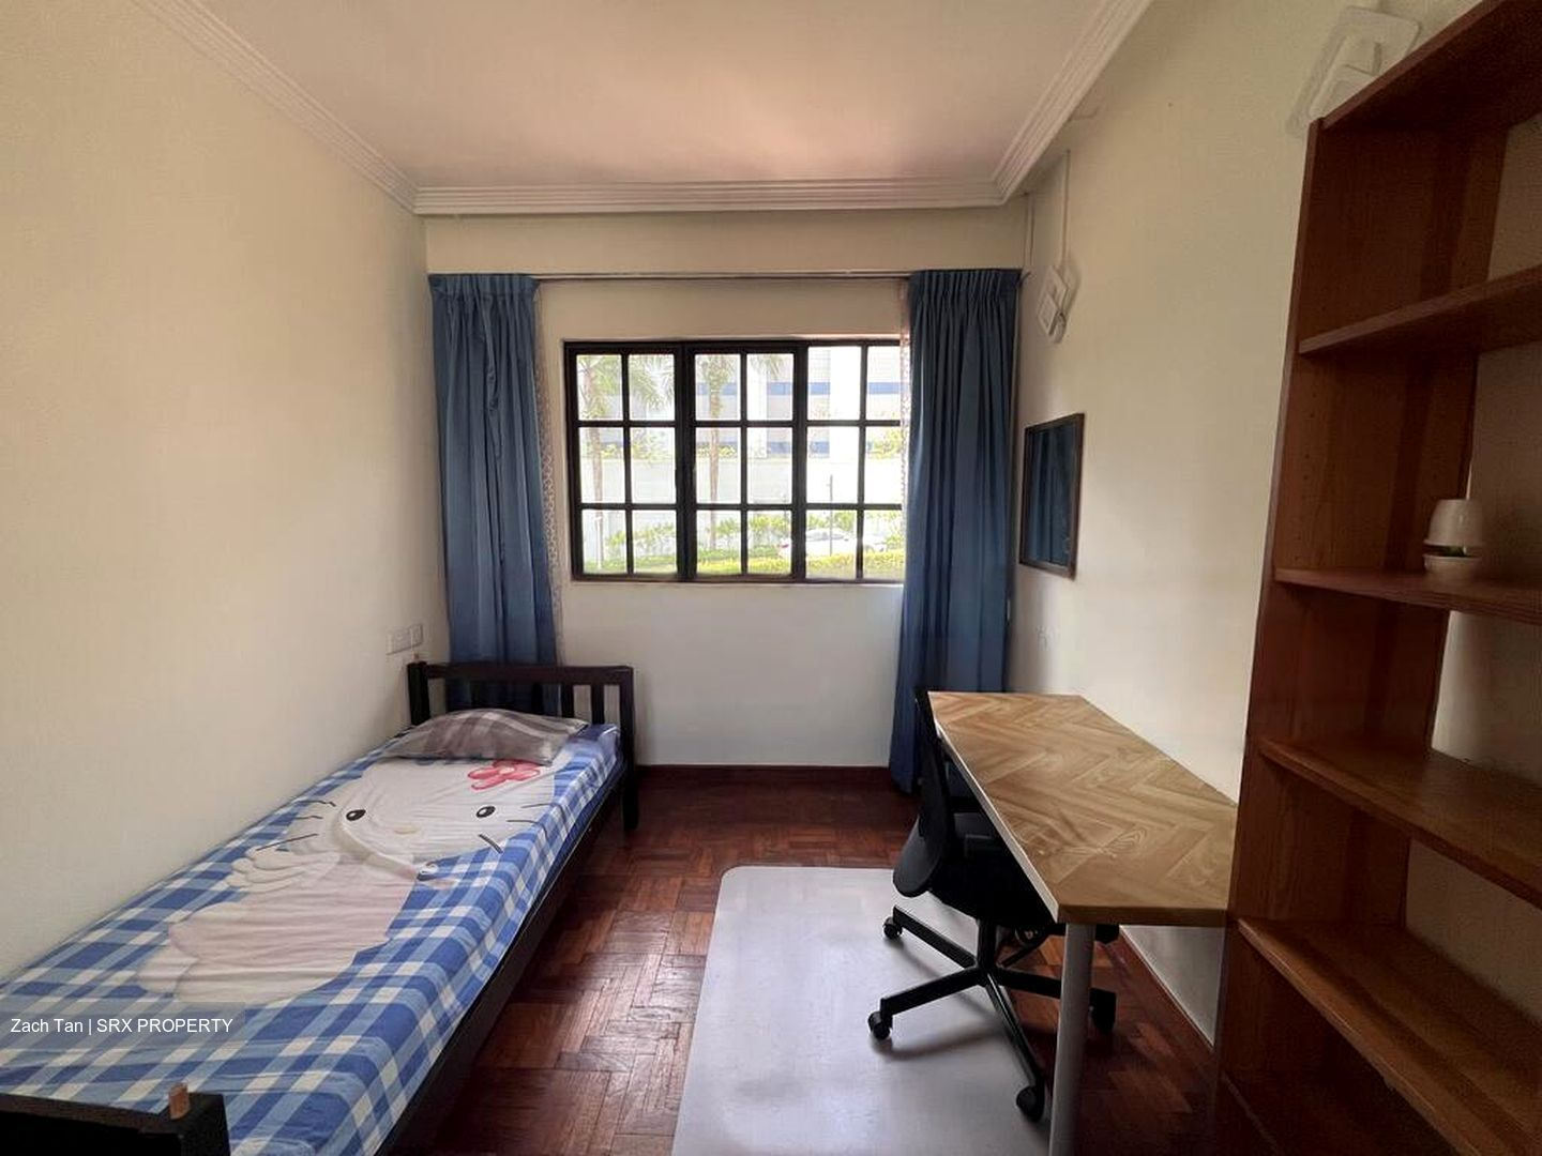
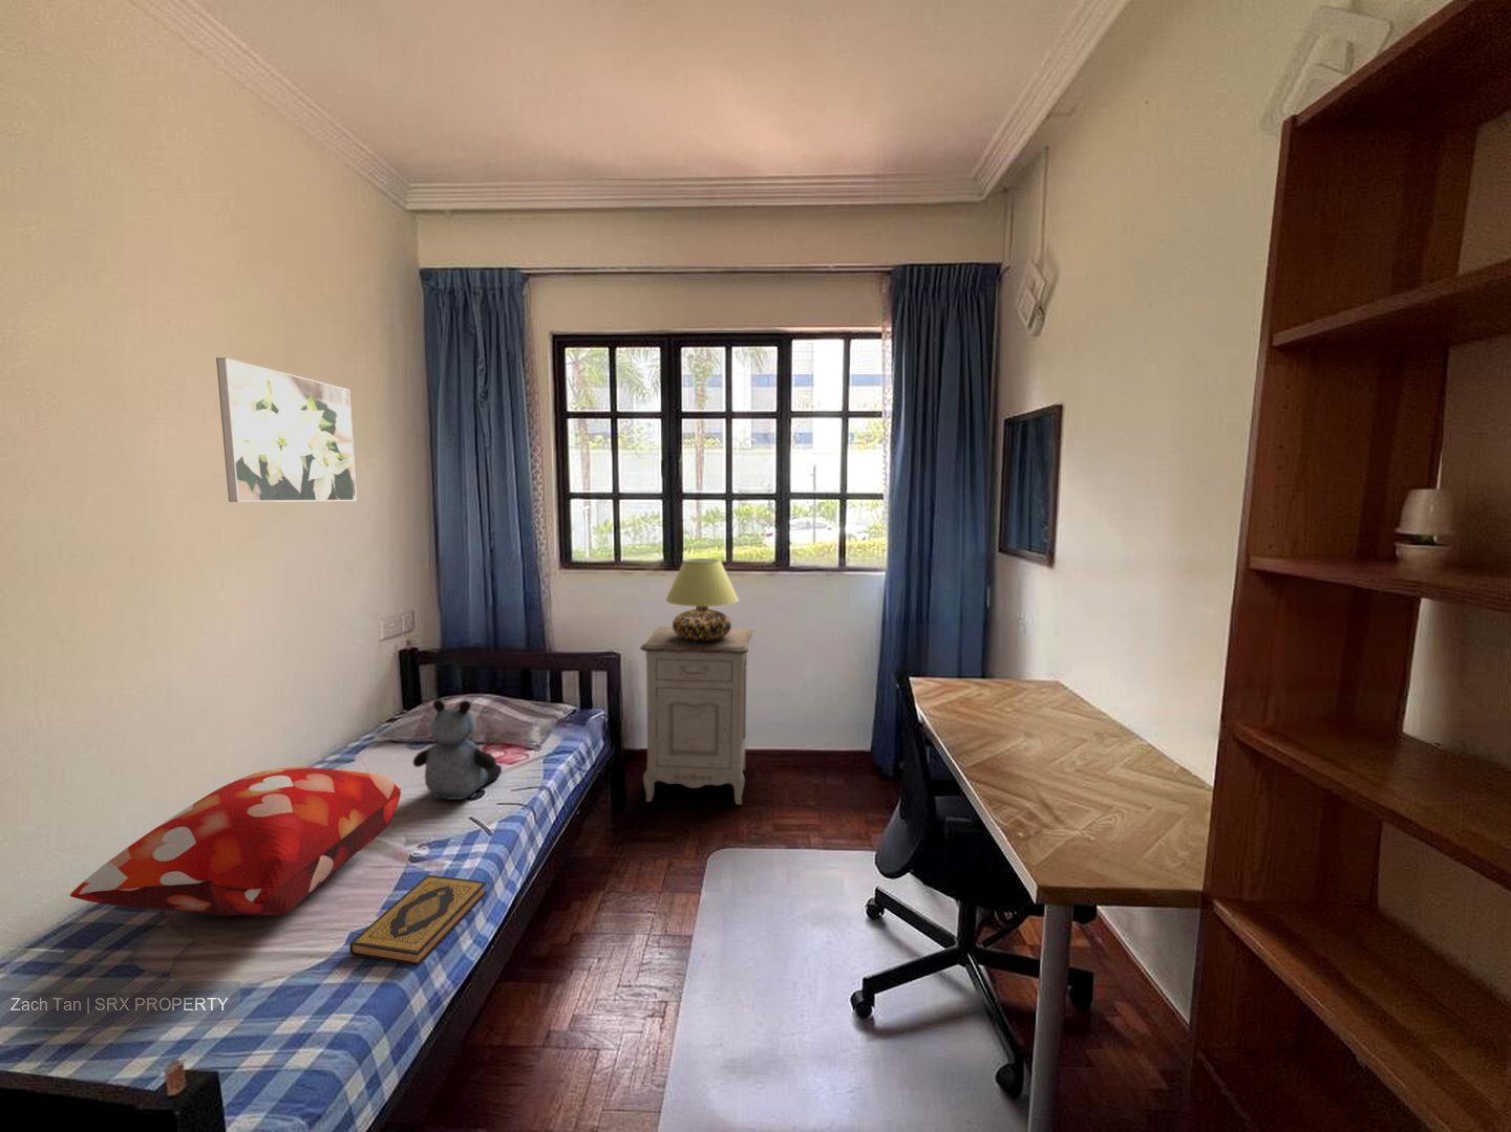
+ teddy bear [413,699,502,800]
+ table lamp [664,558,740,641]
+ nightstand [639,625,753,806]
+ decorative pillow [69,766,402,917]
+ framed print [215,357,358,503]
+ hardback book [349,874,488,968]
